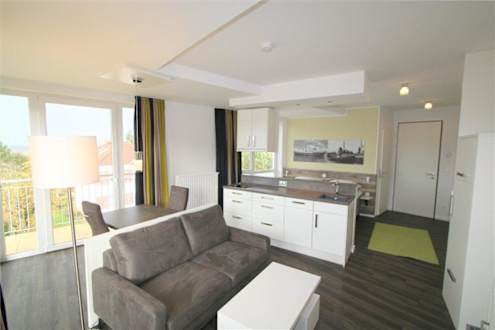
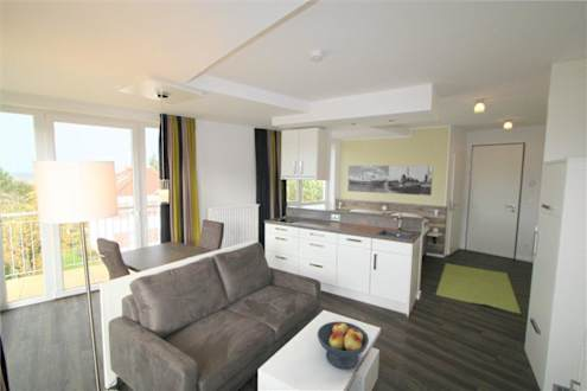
+ fruit bowl [317,320,370,370]
